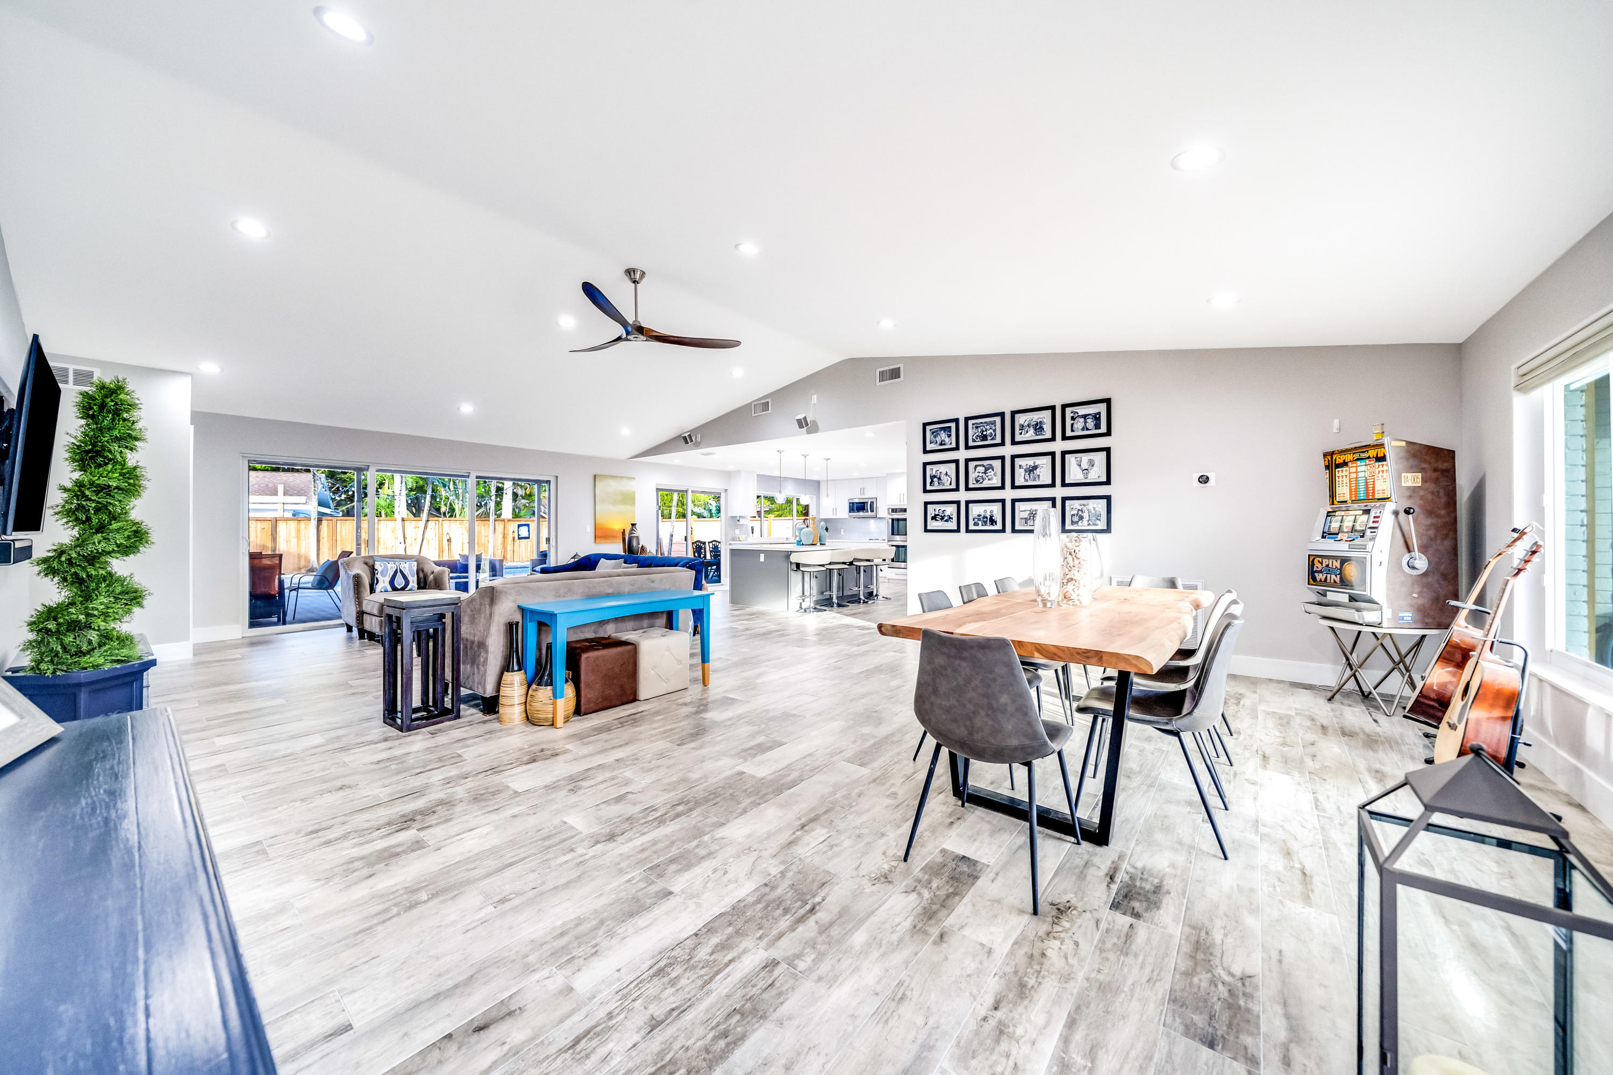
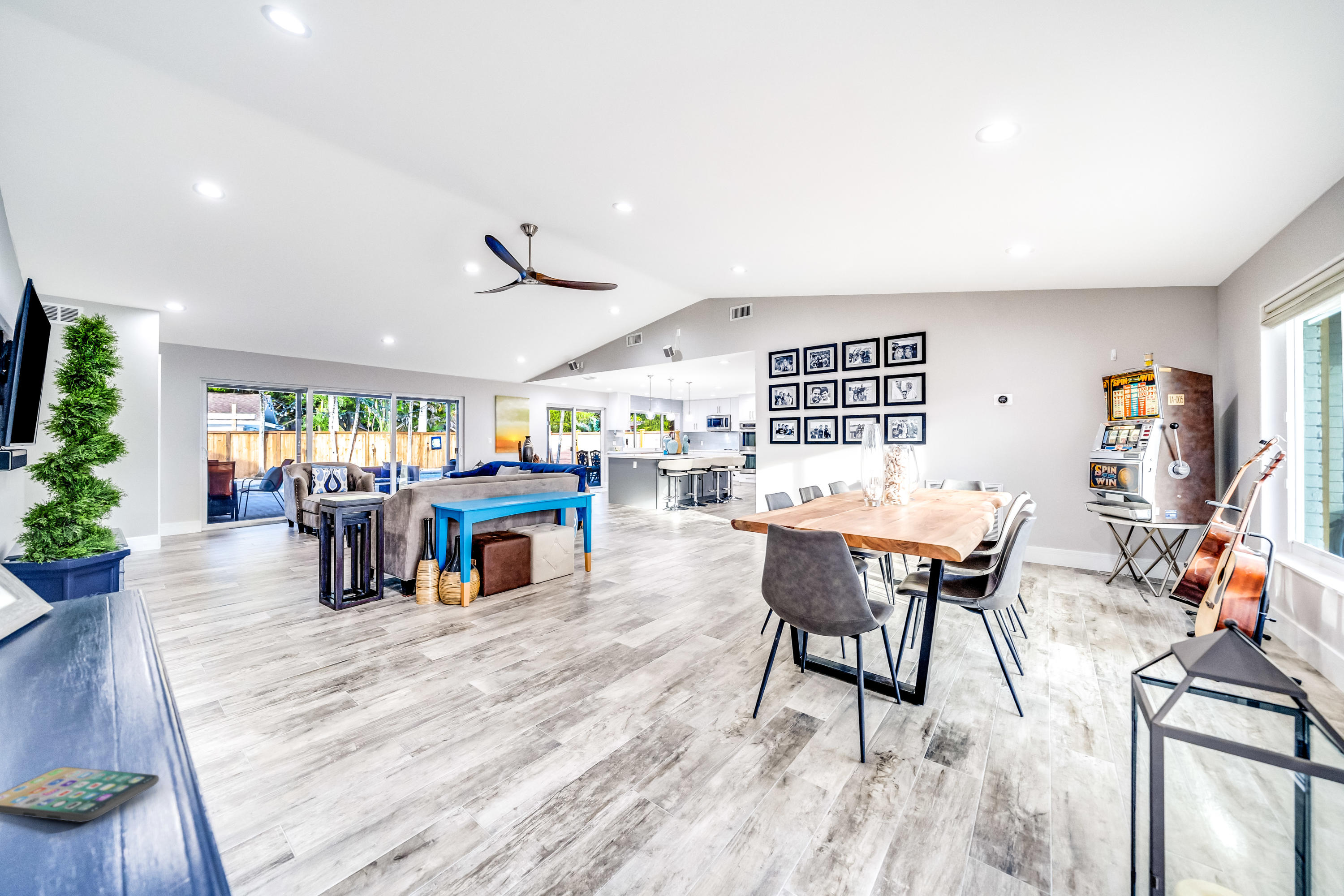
+ smartphone [0,766,159,823]
